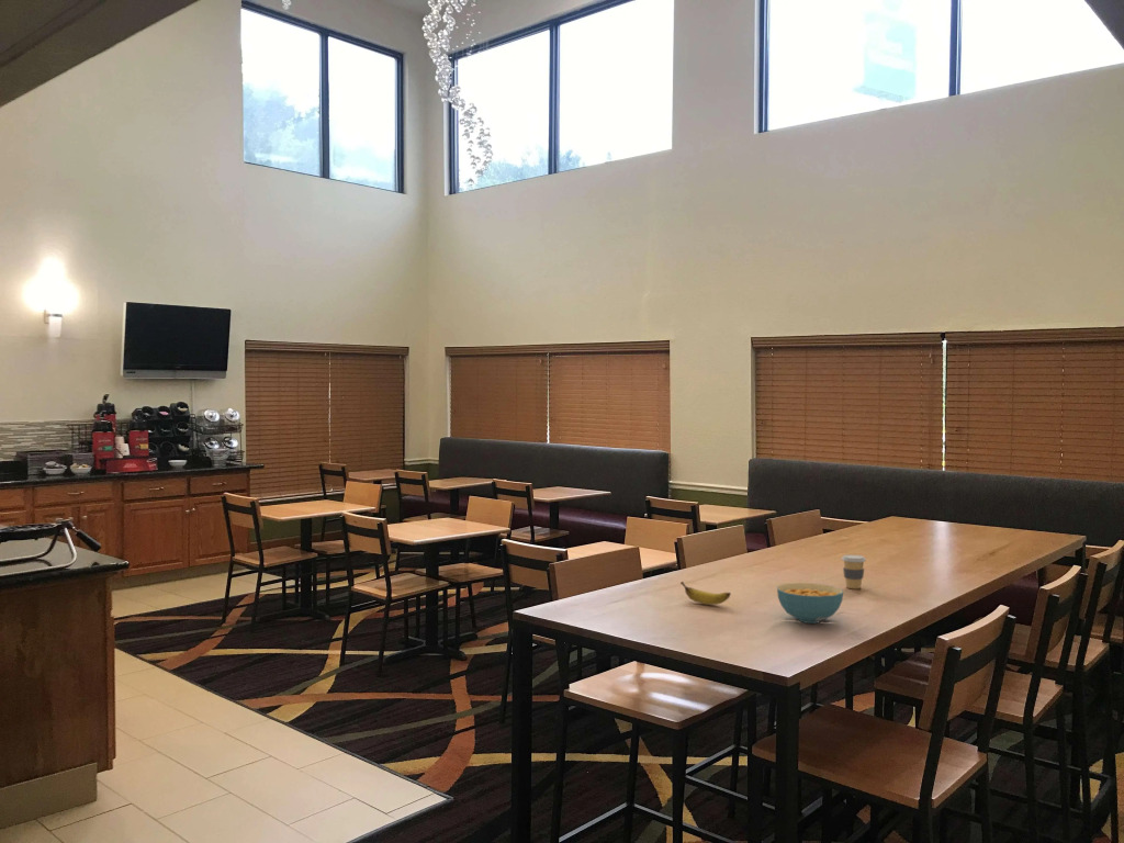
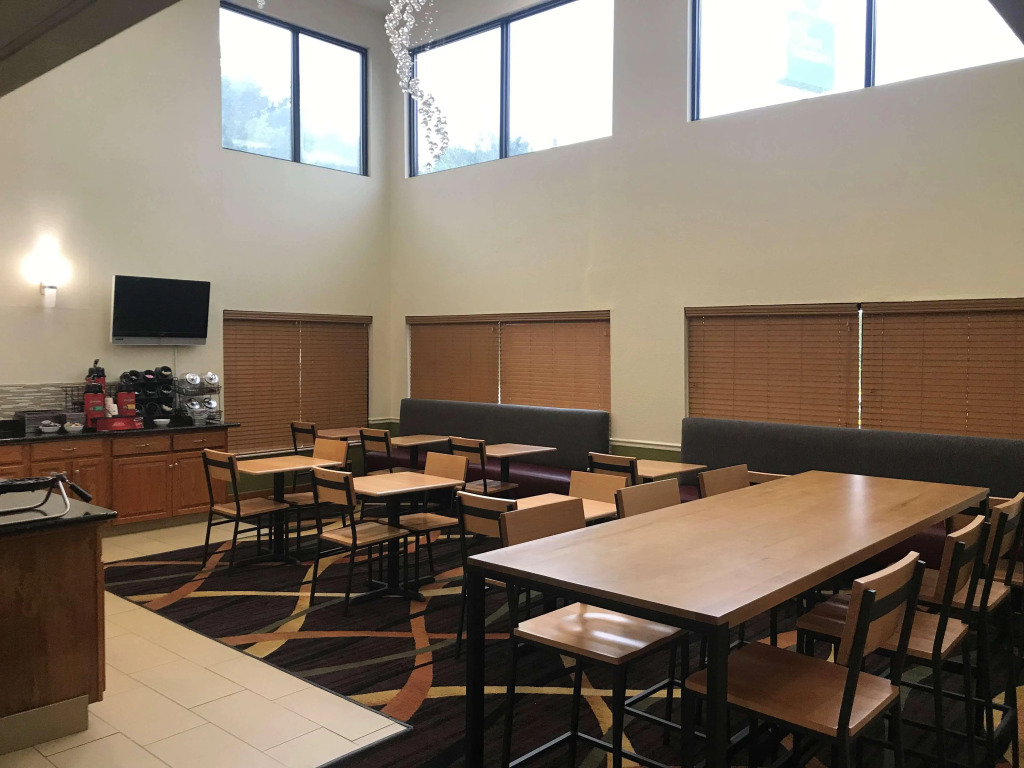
- cereal bowl [776,582,844,625]
- banana [679,581,732,606]
- coffee cup [841,554,867,589]
